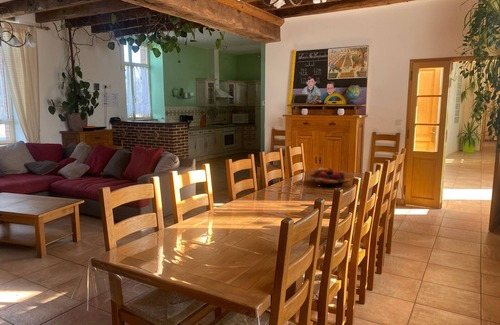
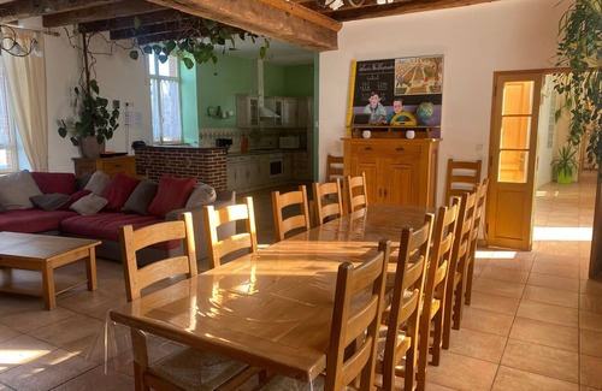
- fruit basket [307,167,351,188]
